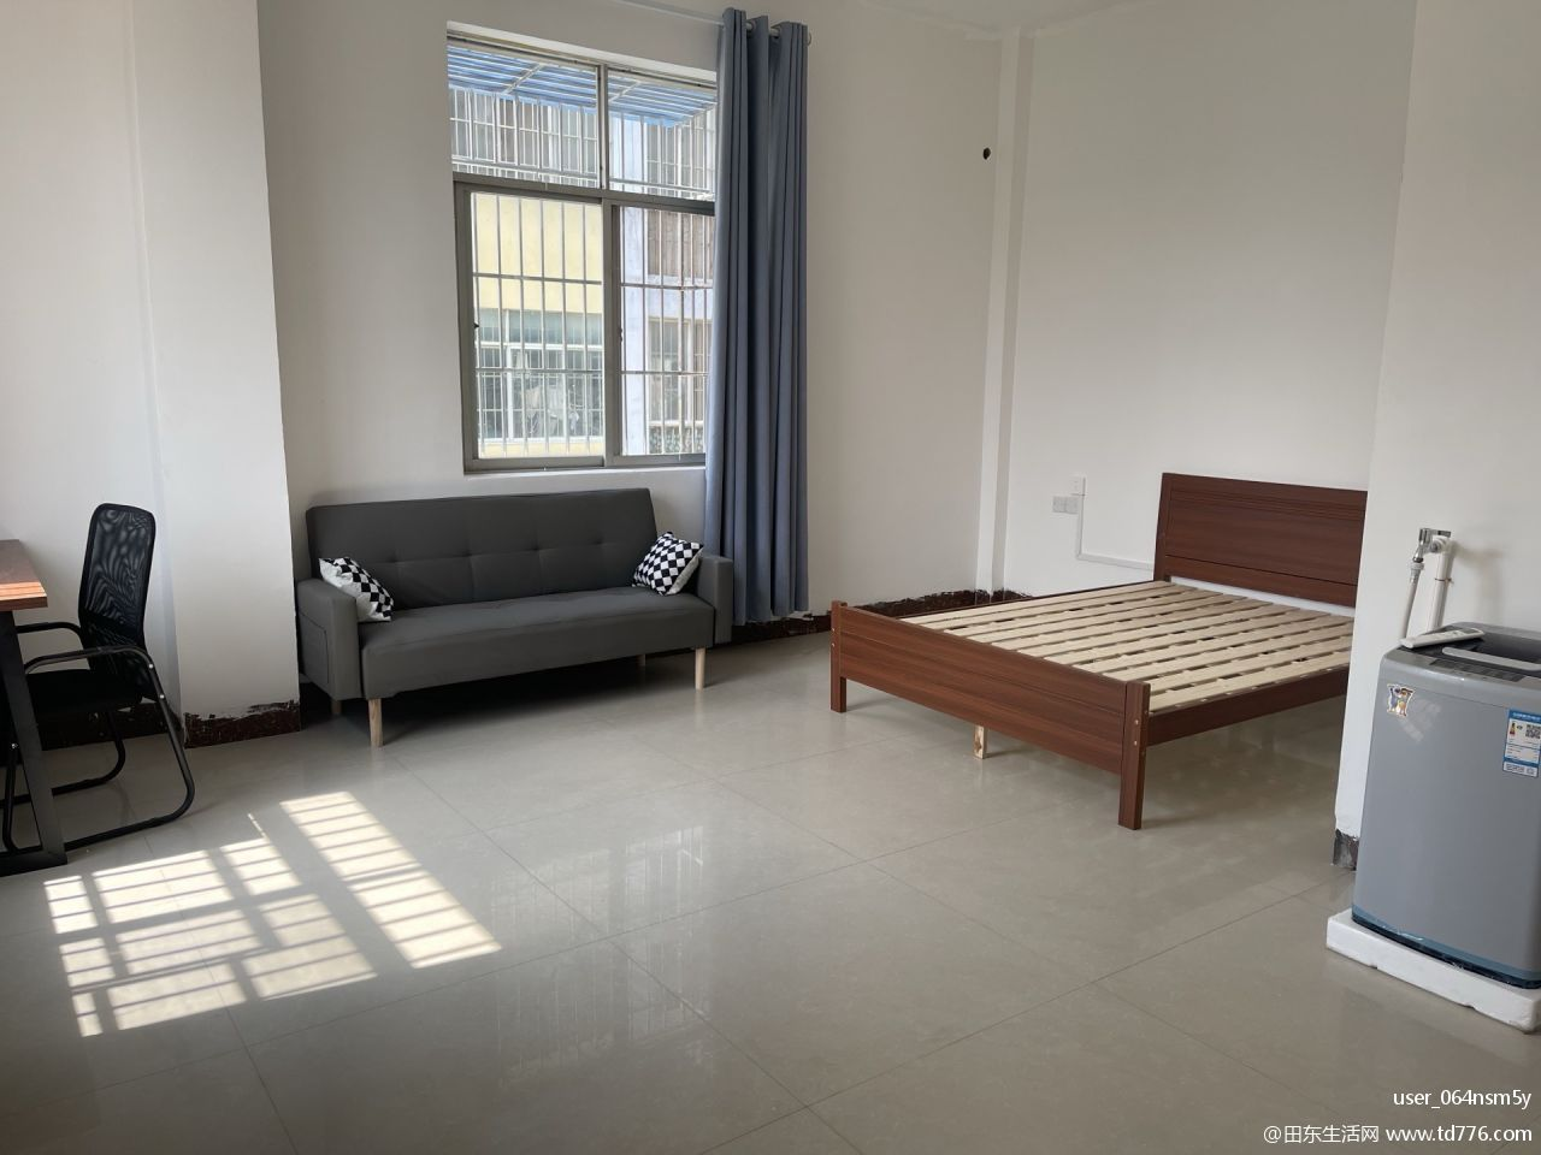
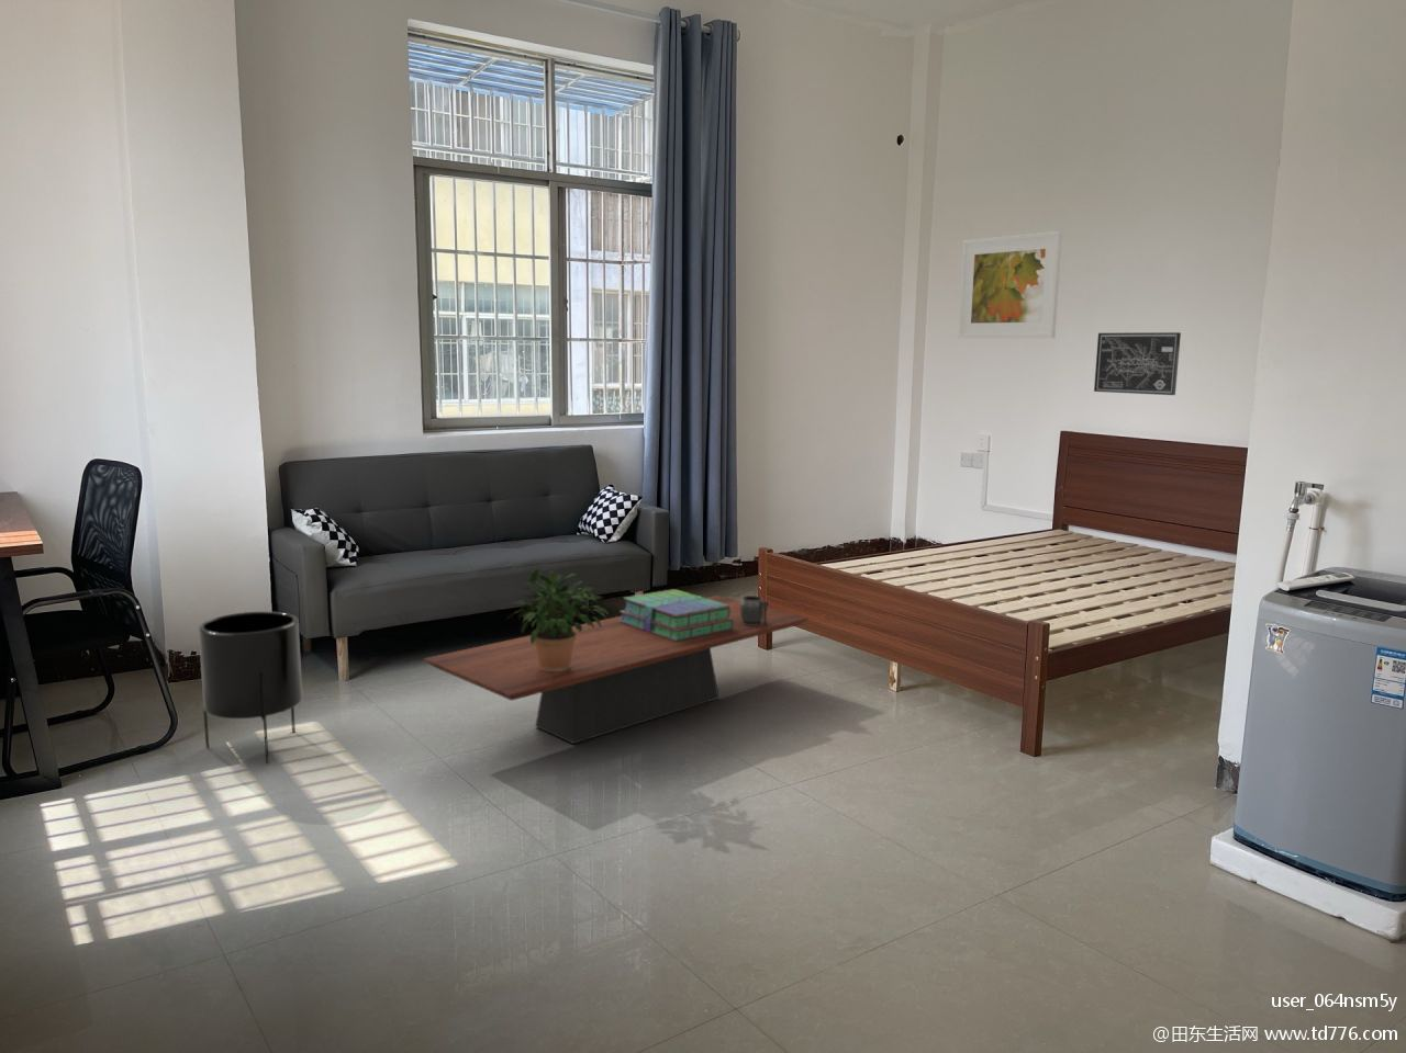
+ mug [741,594,771,626]
+ planter [198,611,304,764]
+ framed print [957,230,1063,338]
+ wall art [1093,331,1182,396]
+ coffee table [423,594,809,744]
+ stack of books [619,588,734,640]
+ potted plant [506,567,610,671]
